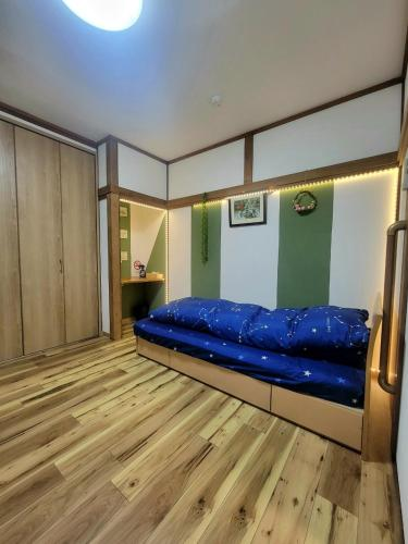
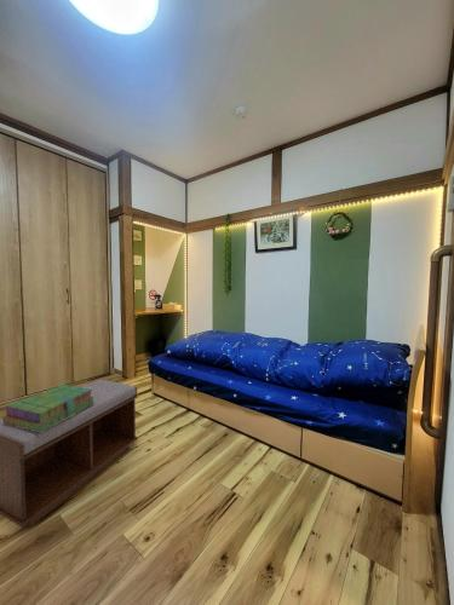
+ bench [0,379,139,529]
+ stack of books [1,384,94,432]
